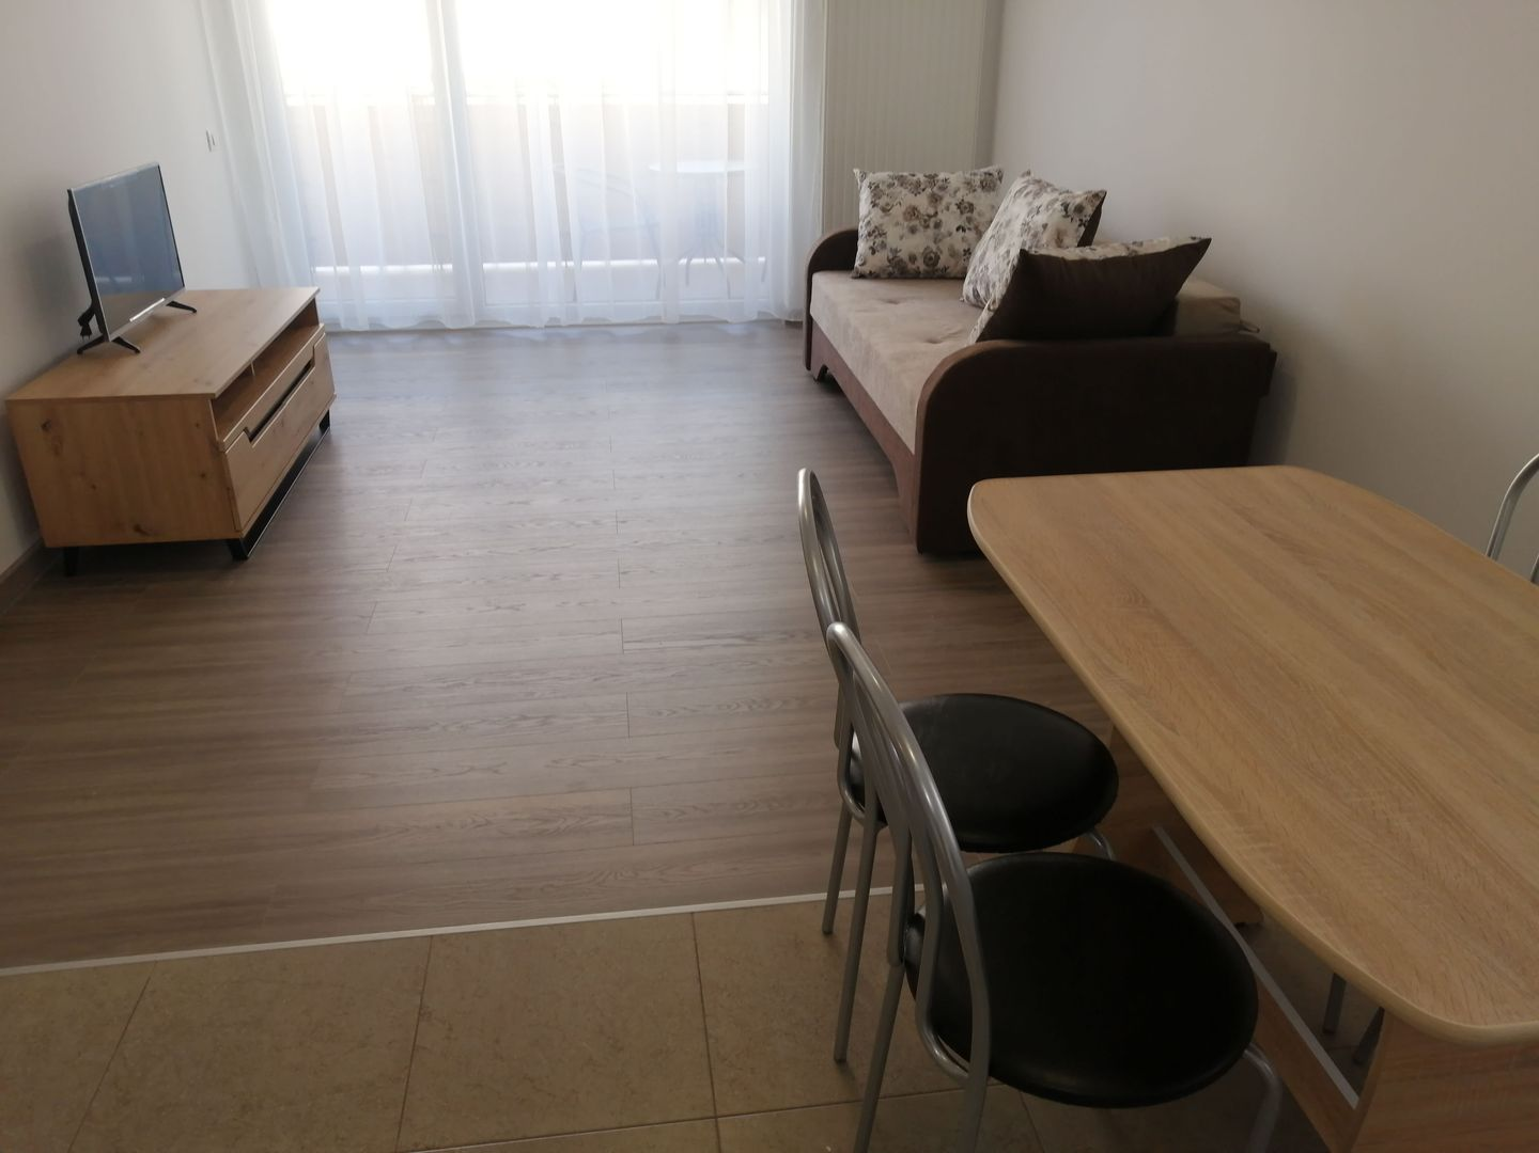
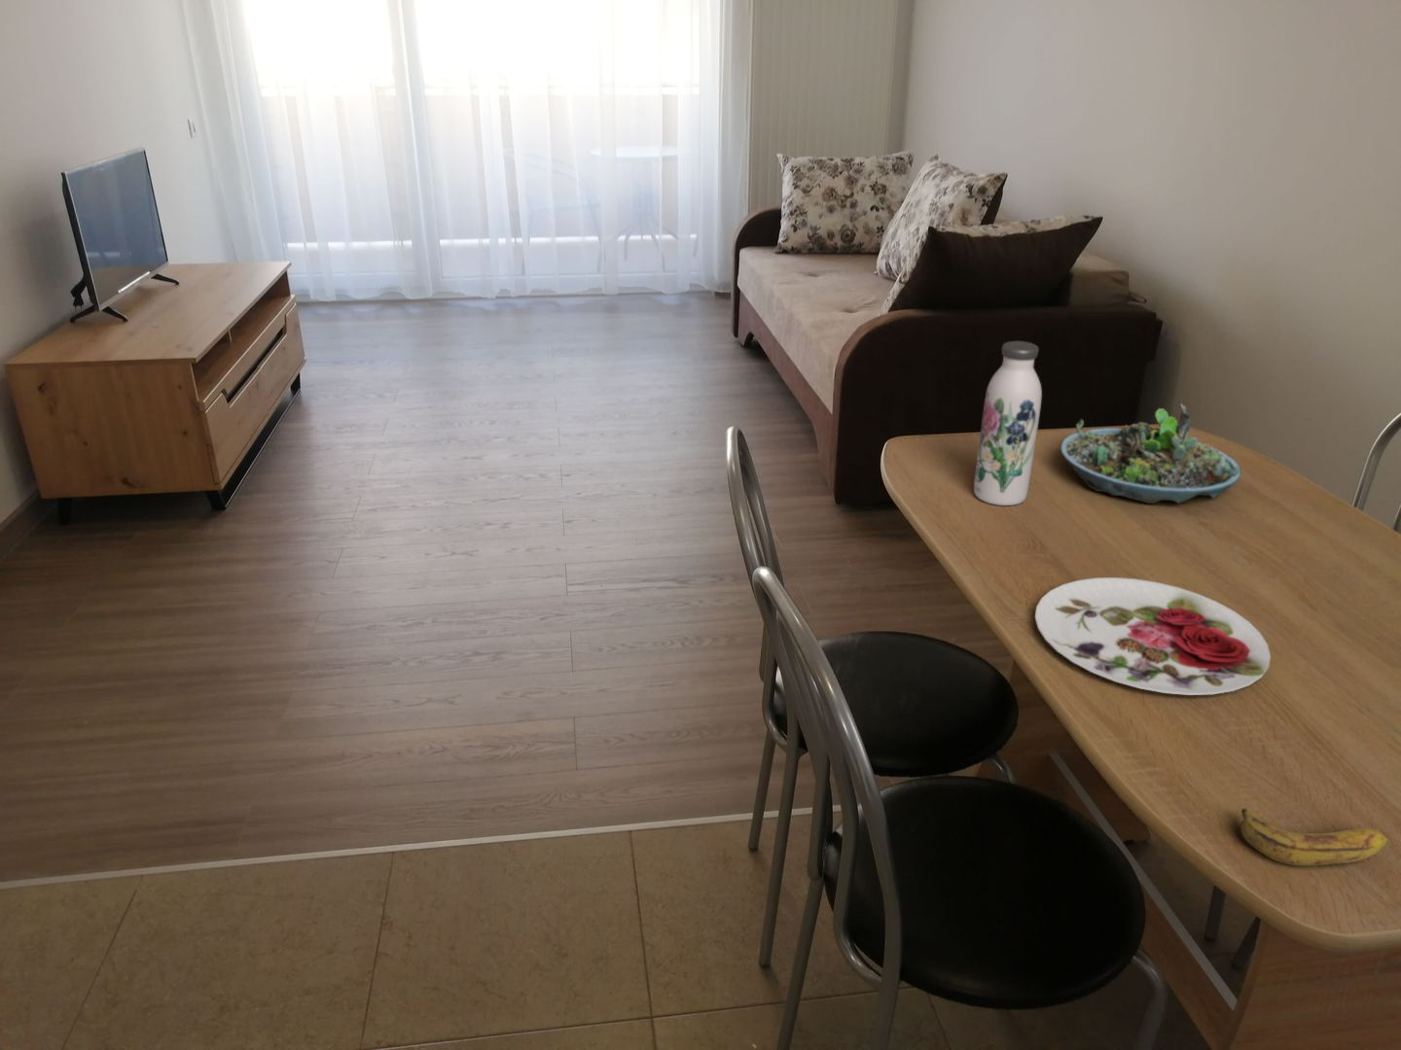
+ succulent planter [1059,403,1242,504]
+ water bottle [973,341,1042,506]
+ banana [1240,807,1389,867]
+ plate [1035,577,1272,696]
